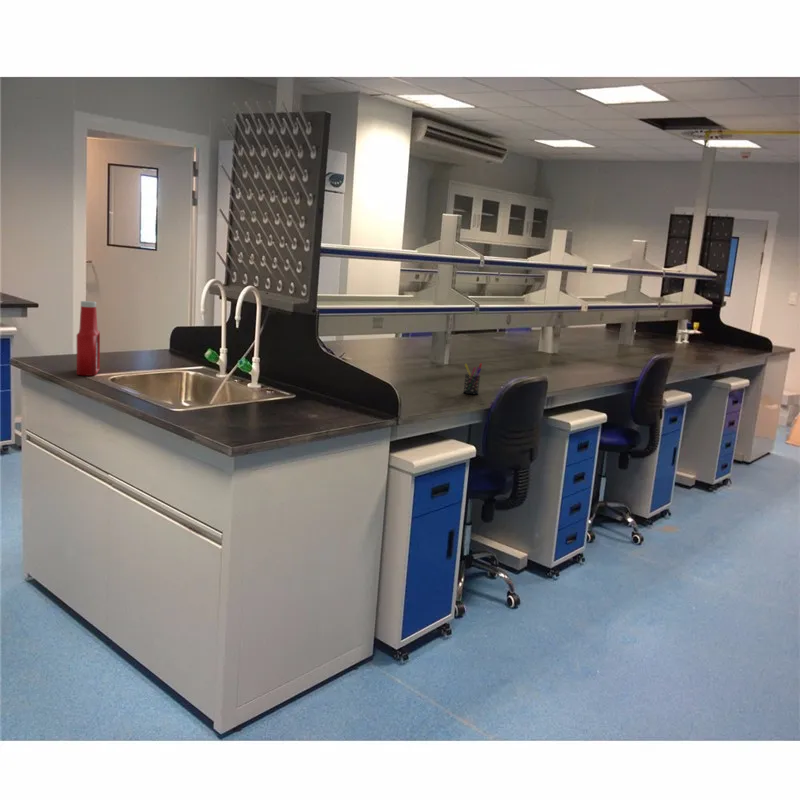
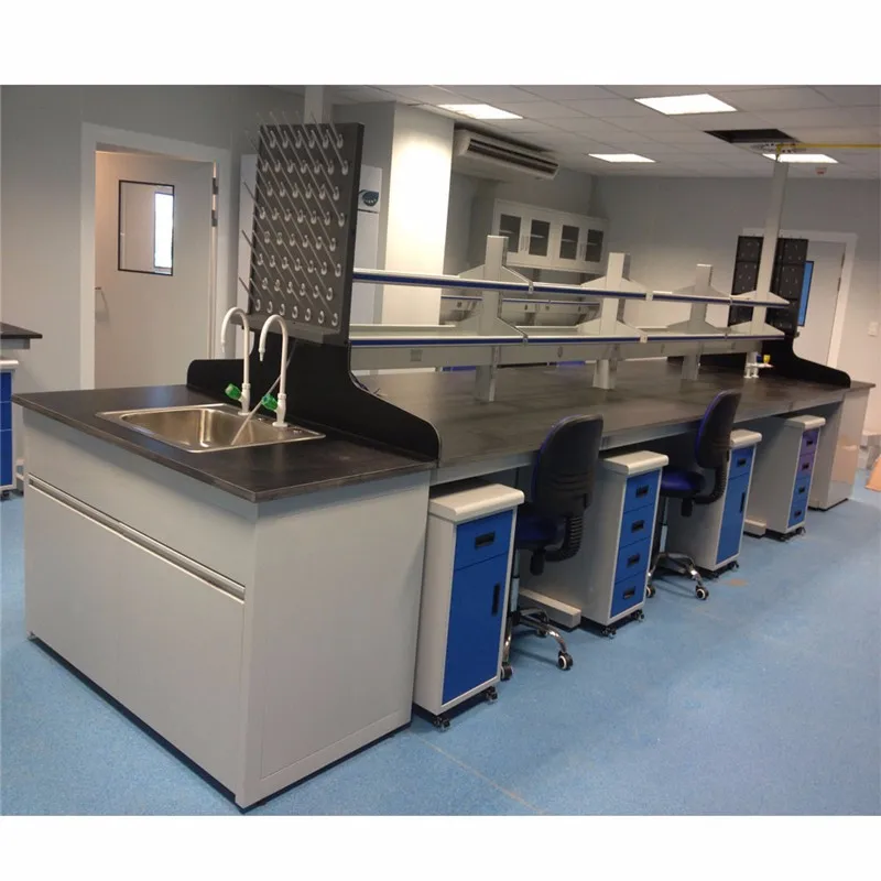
- pen holder [462,362,483,395]
- soap bottle [76,300,101,377]
